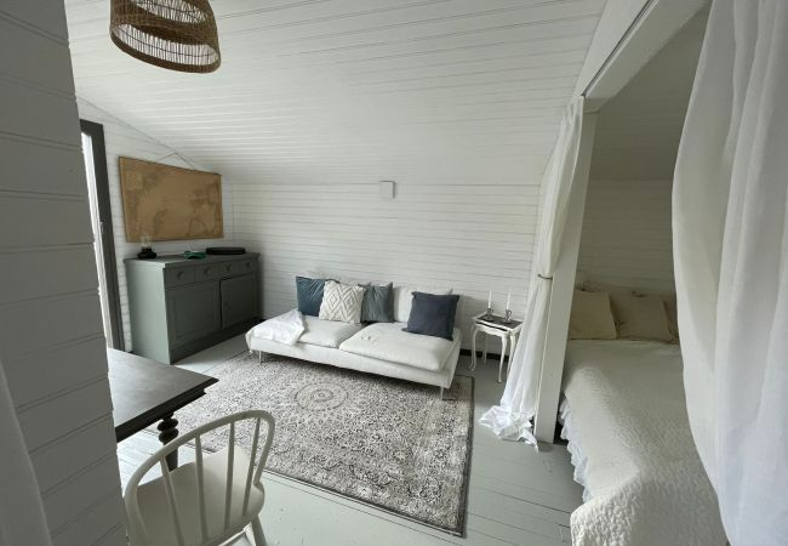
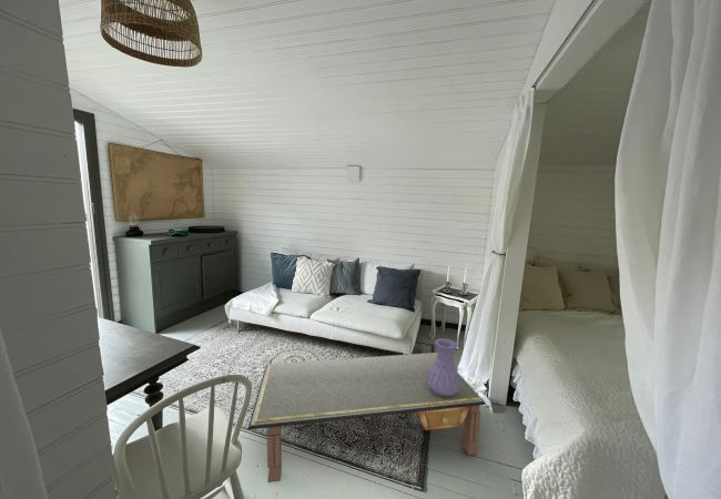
+ coffee table [246,352,487,483]
+ vase [427,337,460,397]
